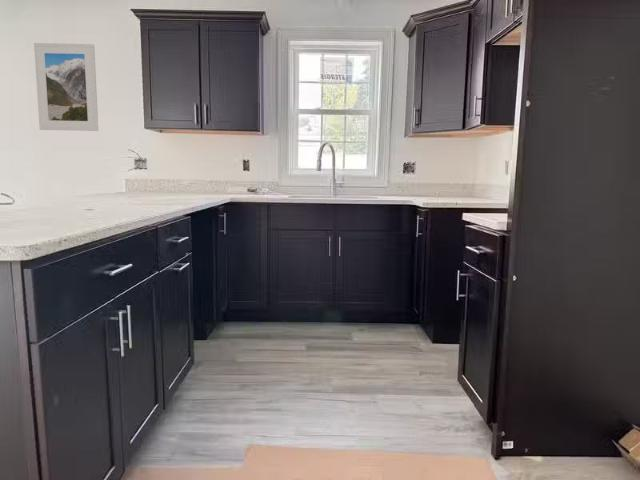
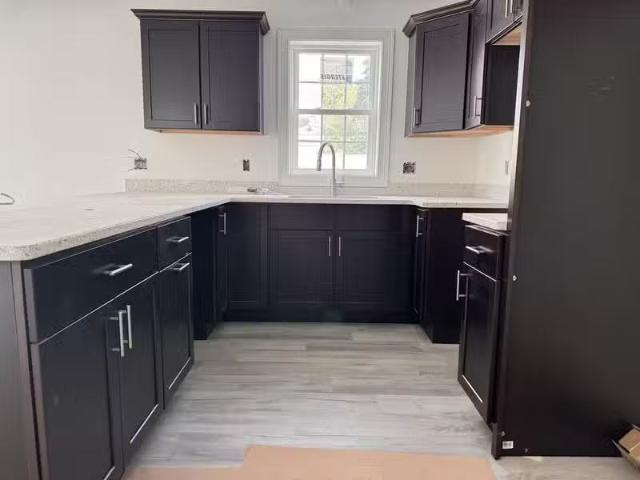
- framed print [33,42,99,132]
